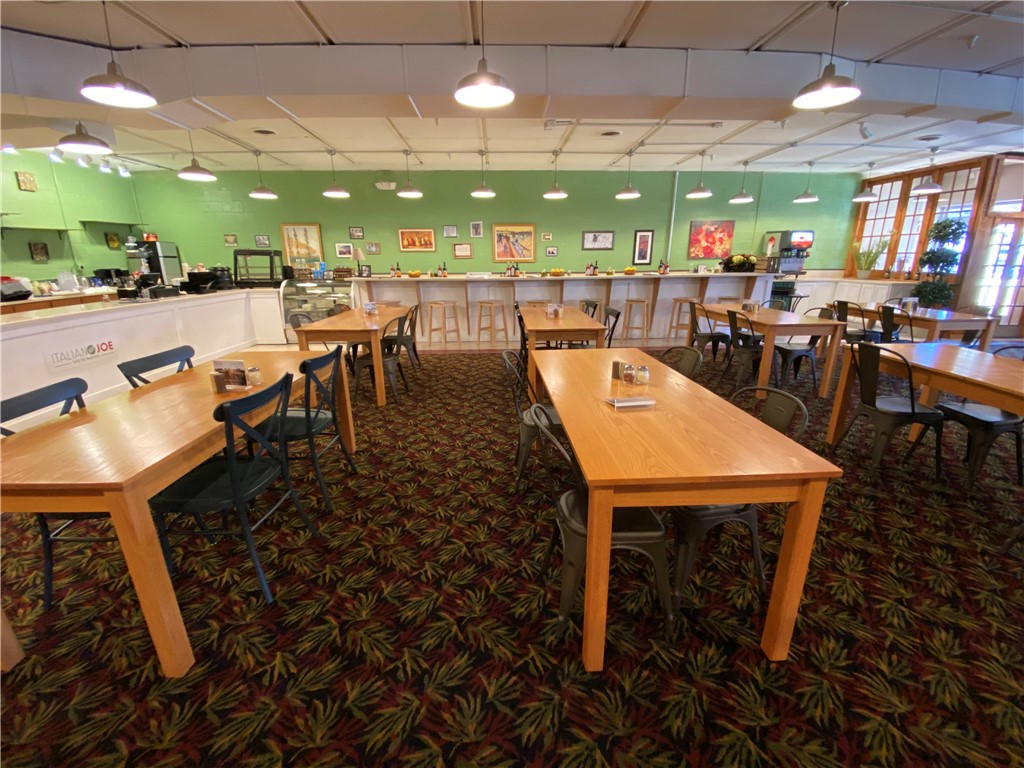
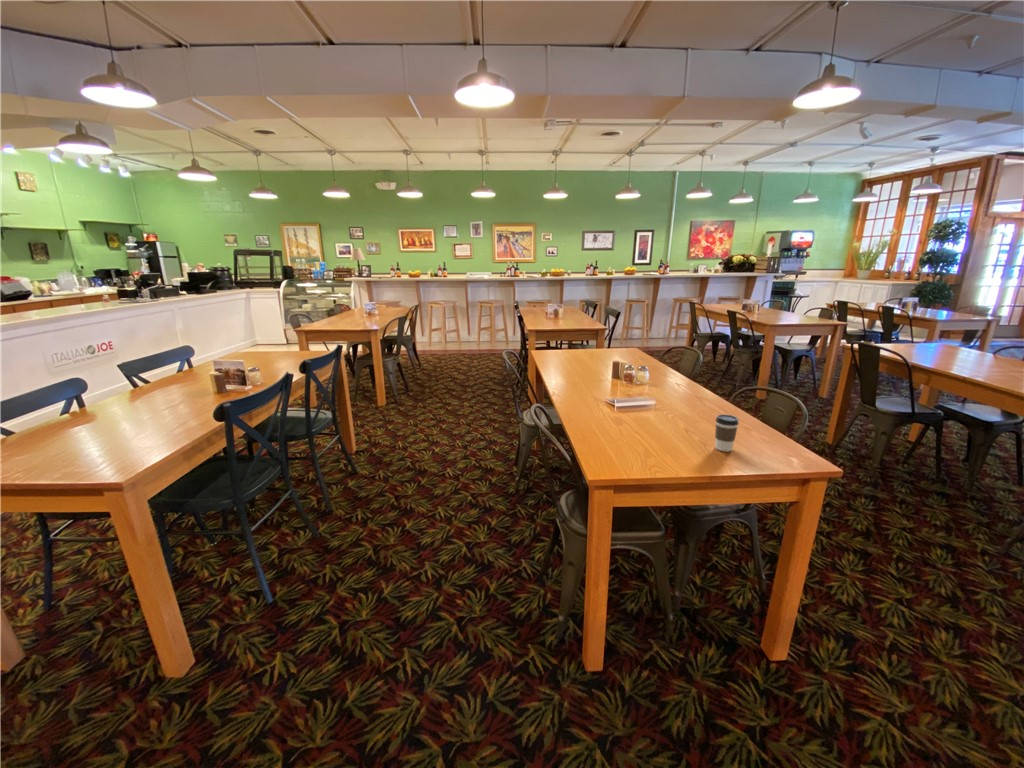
+ coffee cup [714,414,740,453]
